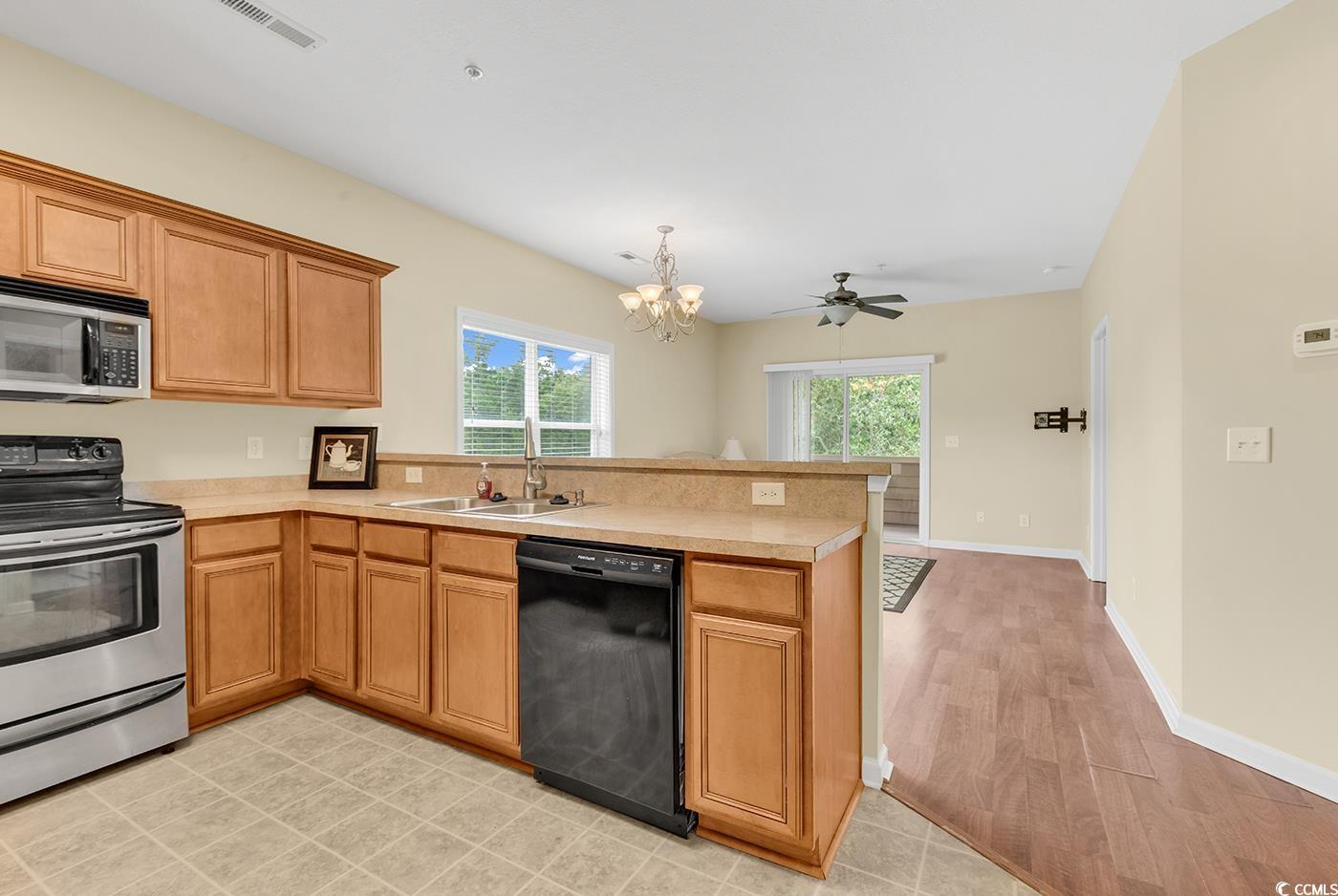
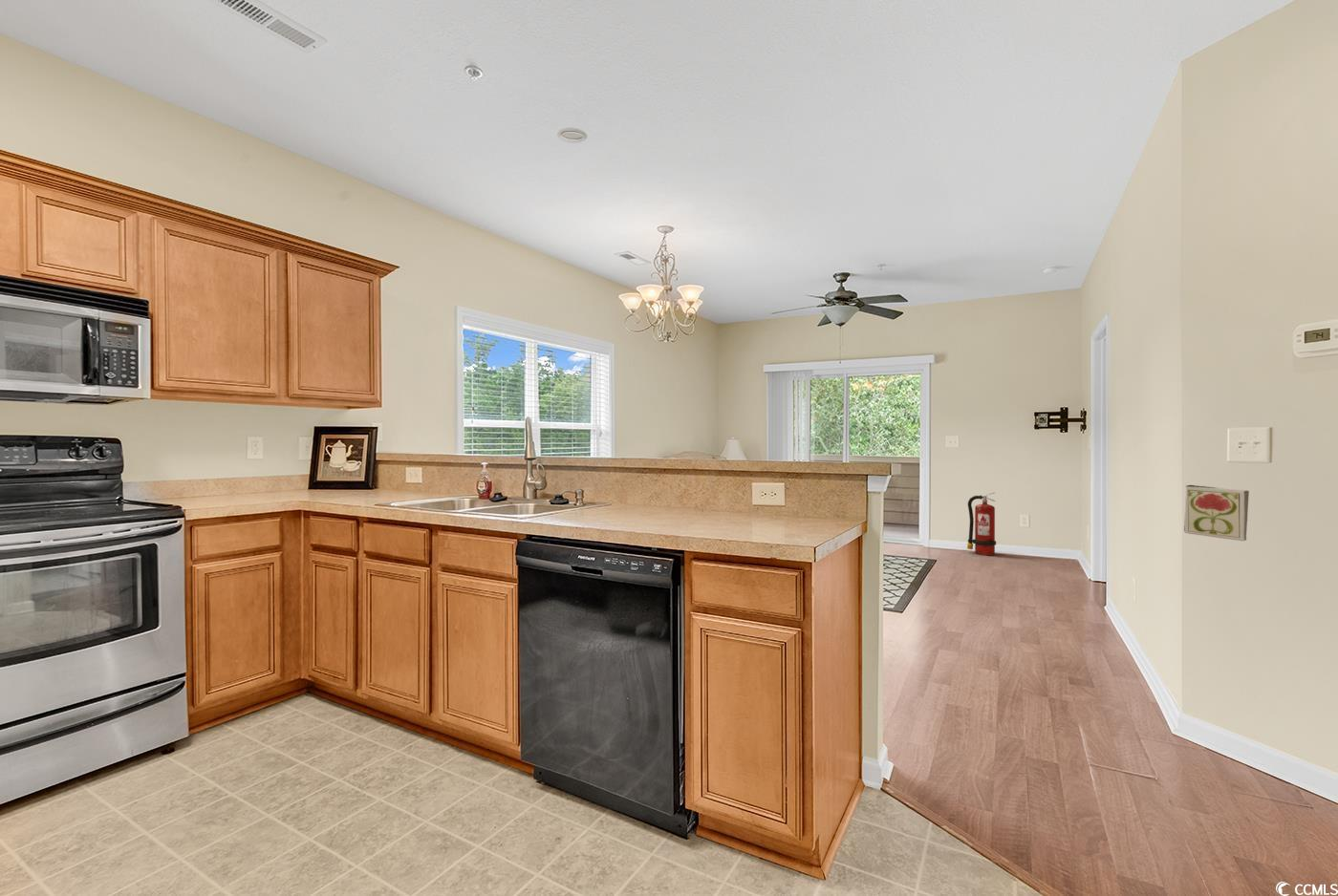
+ recessed light [556,127,588,144]
+ decorative tile [1183,484,1250,542]
+ fire extinguisher [966,492,997,556]
